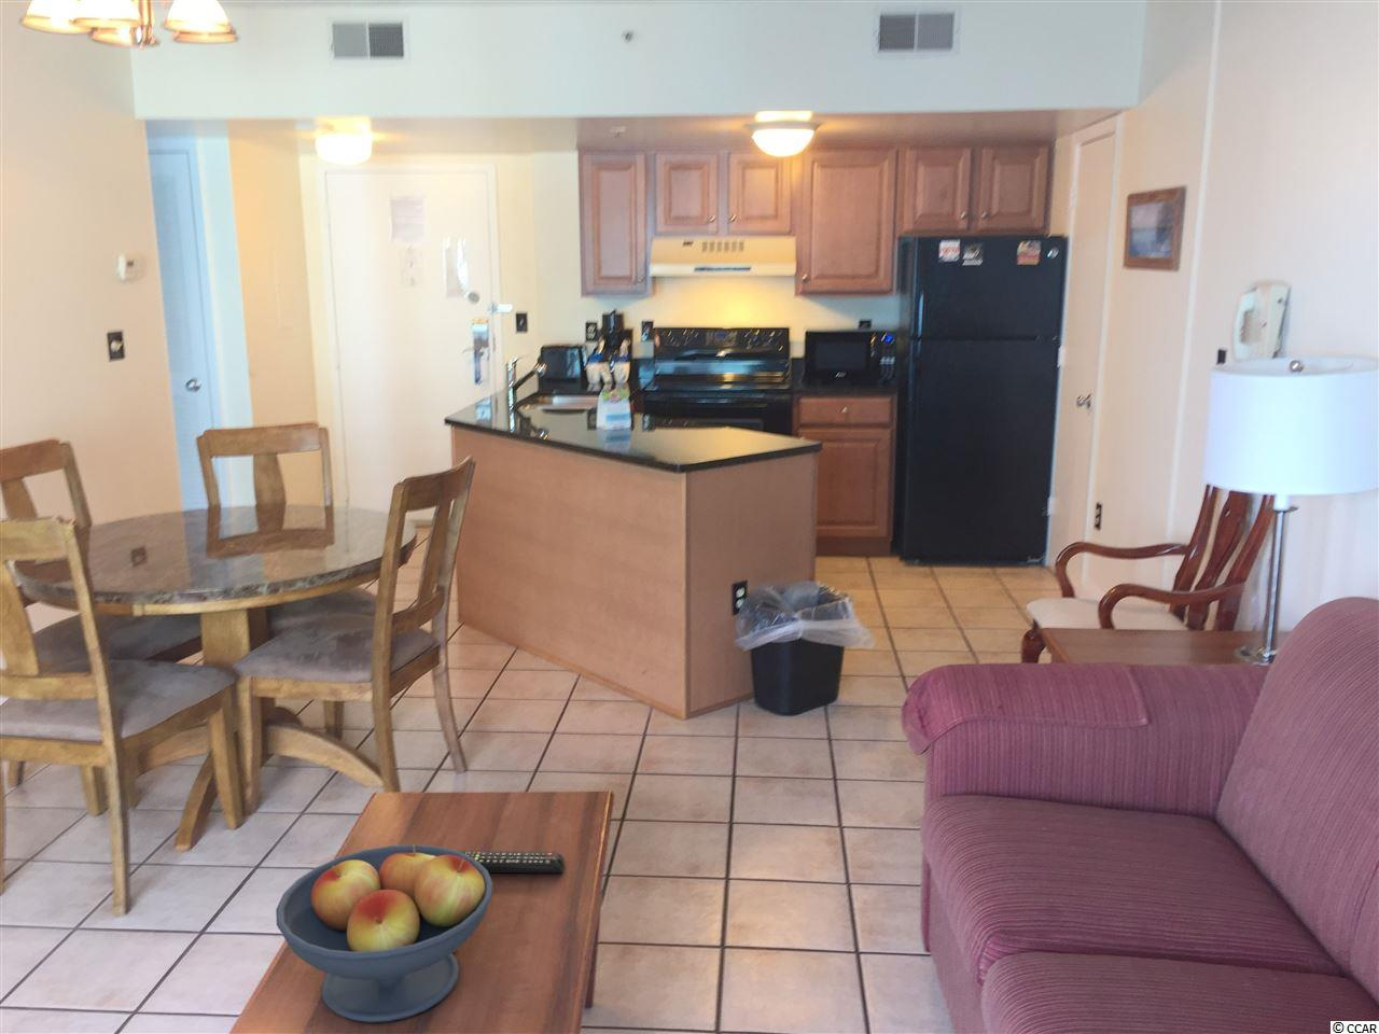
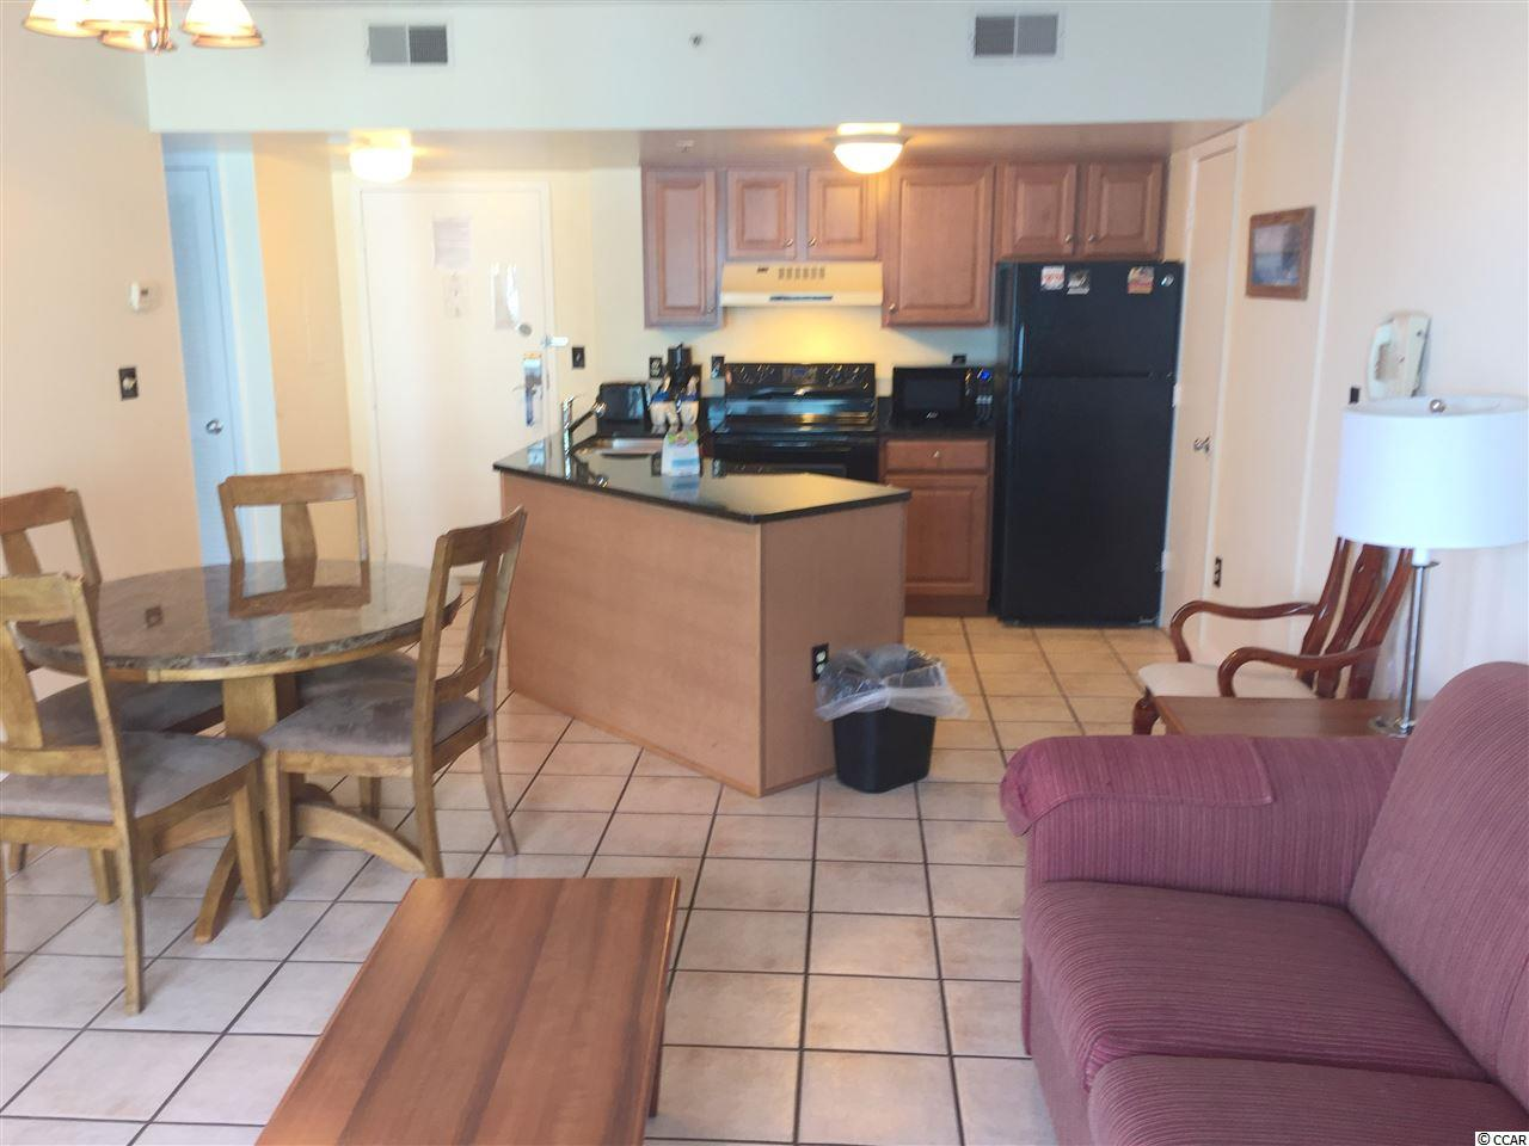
- remote control [457,849,566,873]
- fruit bowl [275,842,494,1023]
